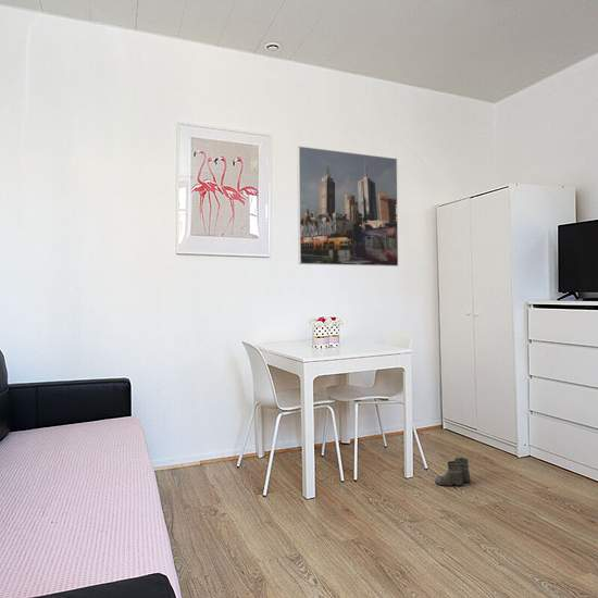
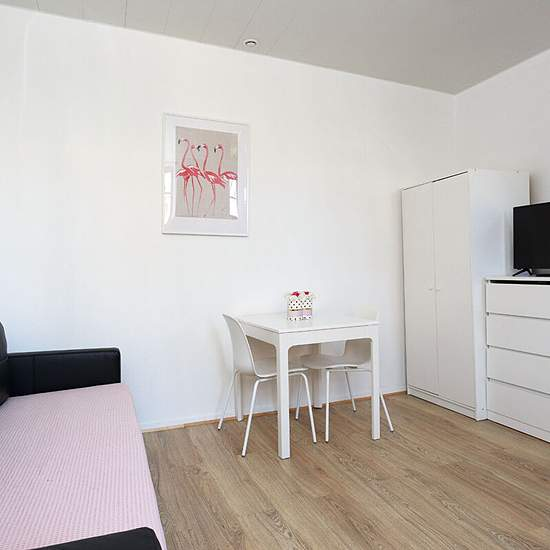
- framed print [296,146,399,267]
- boots [434,456,472,490]
